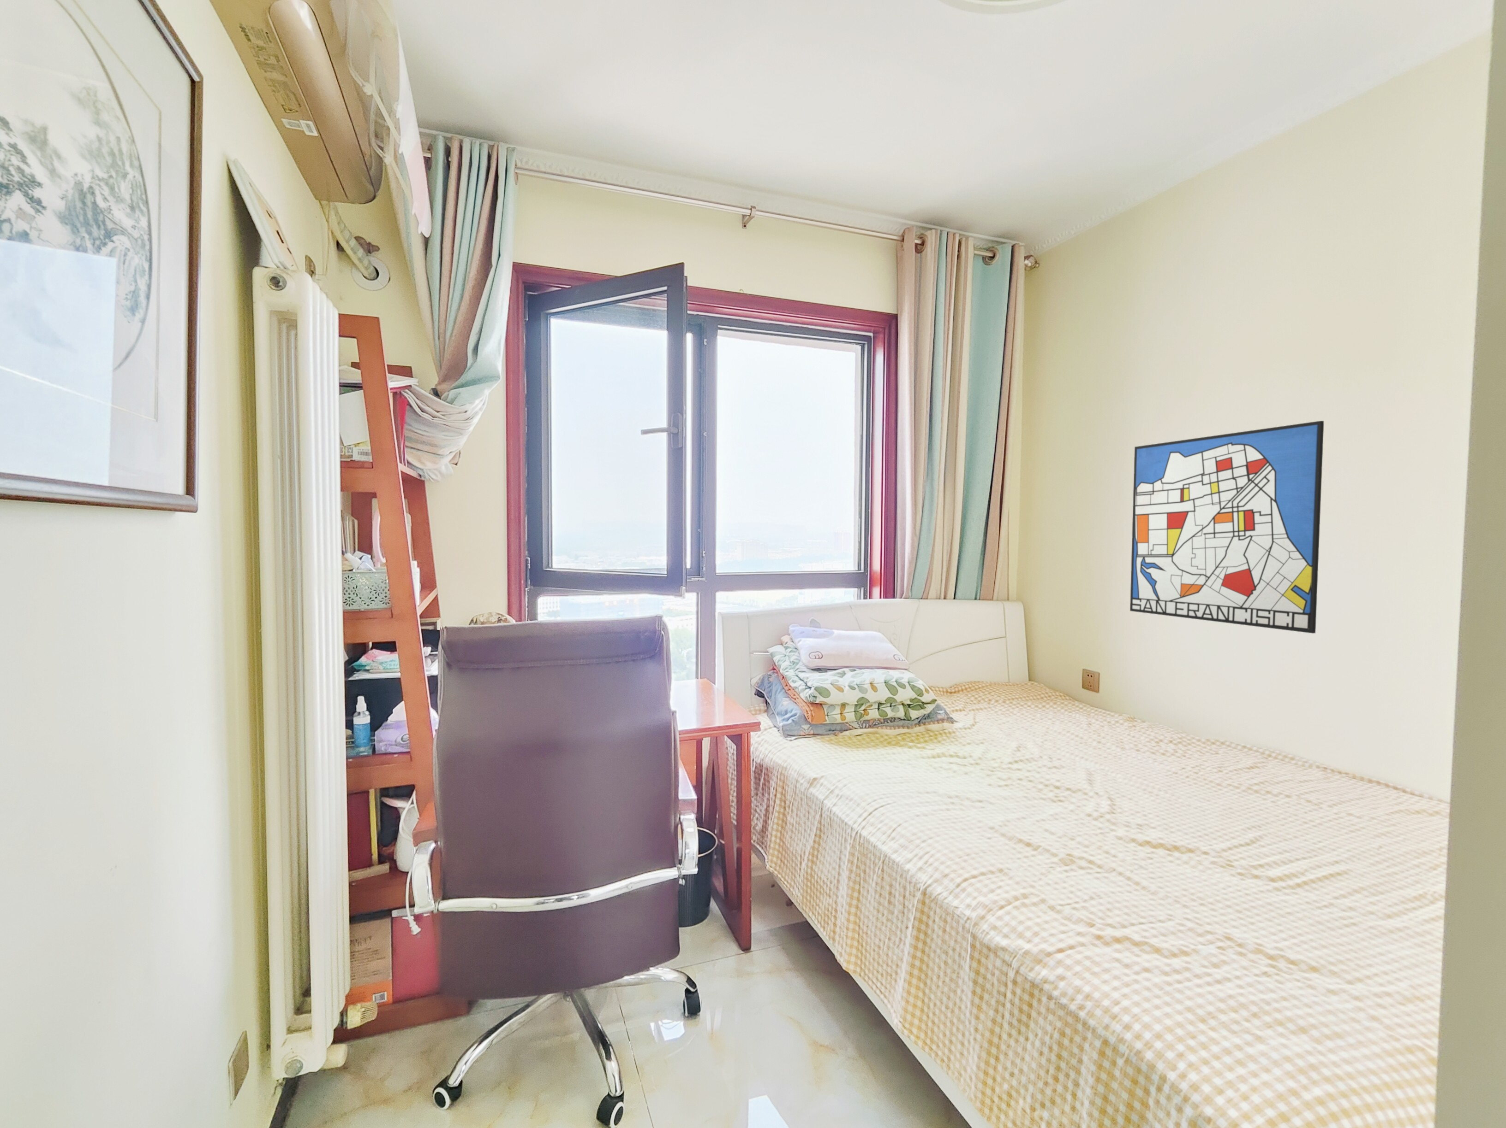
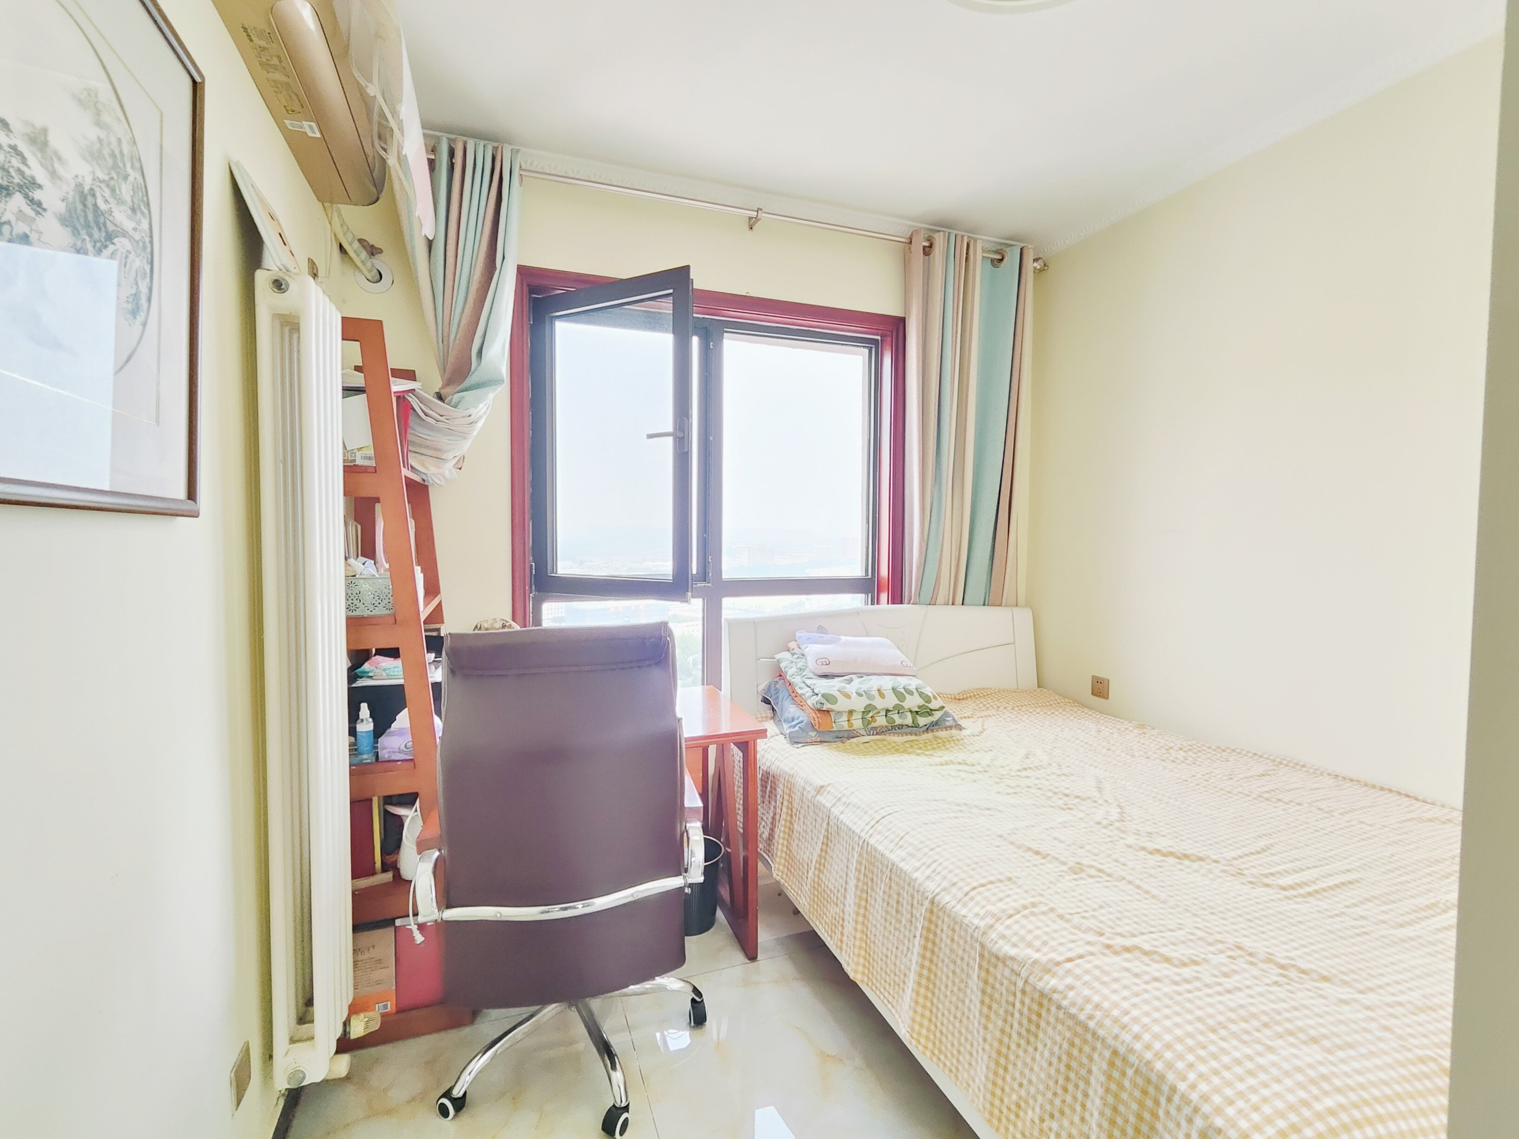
- wall art [1130,421,1325,634]
